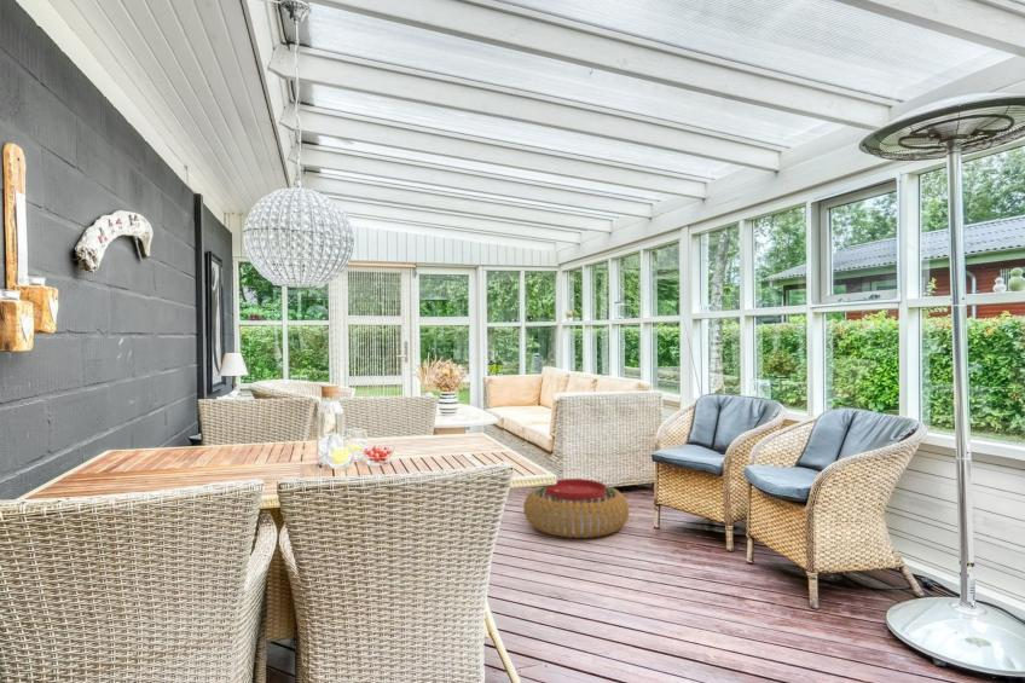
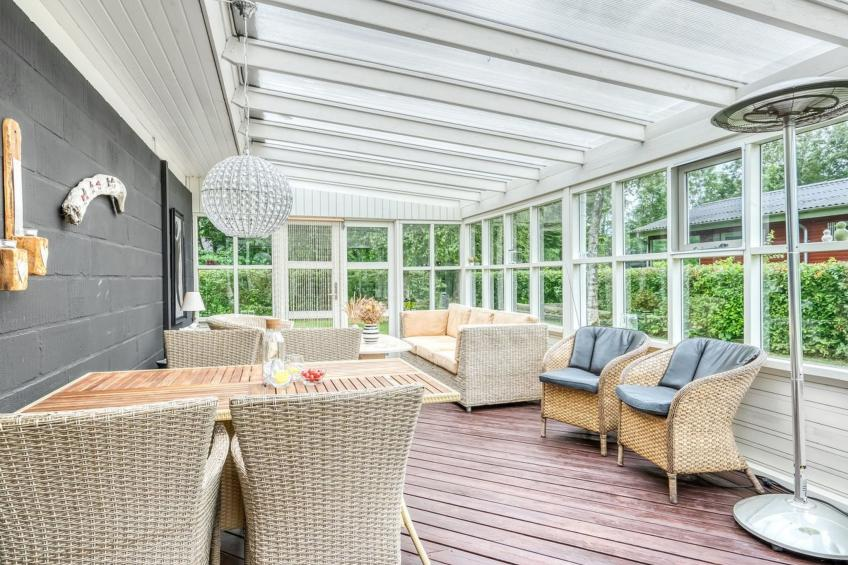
- pouf [522,477,630,539]
